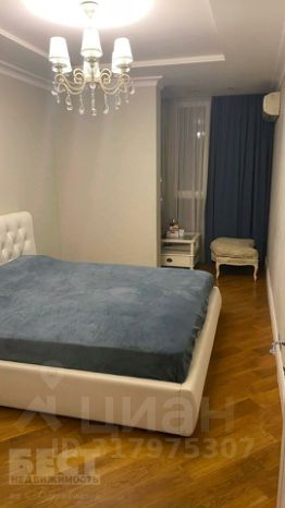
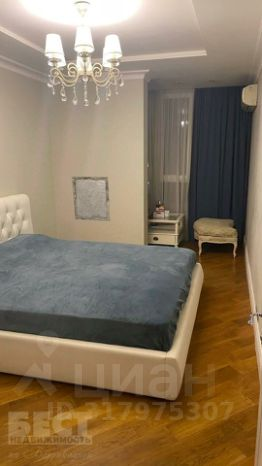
+ stone plaque [71,176,111,222]
